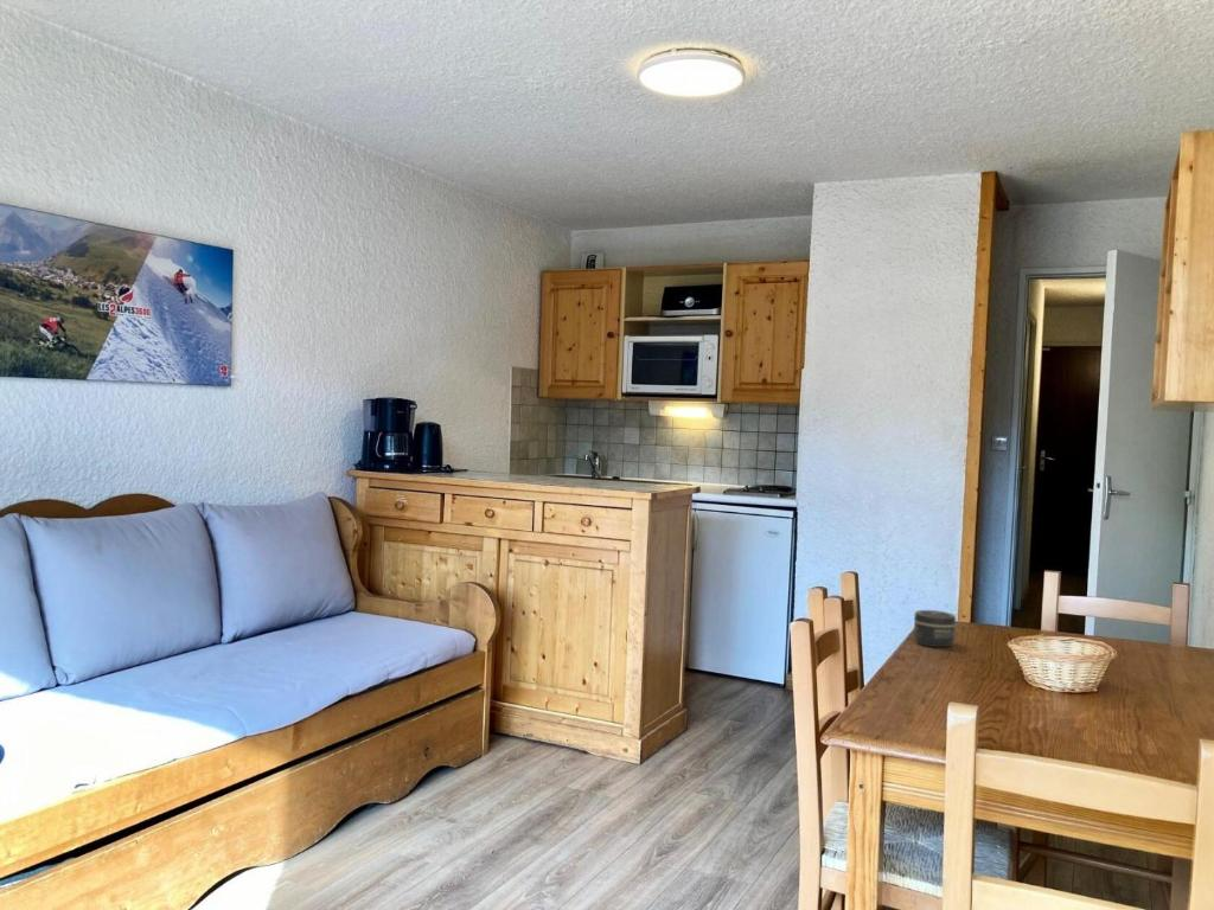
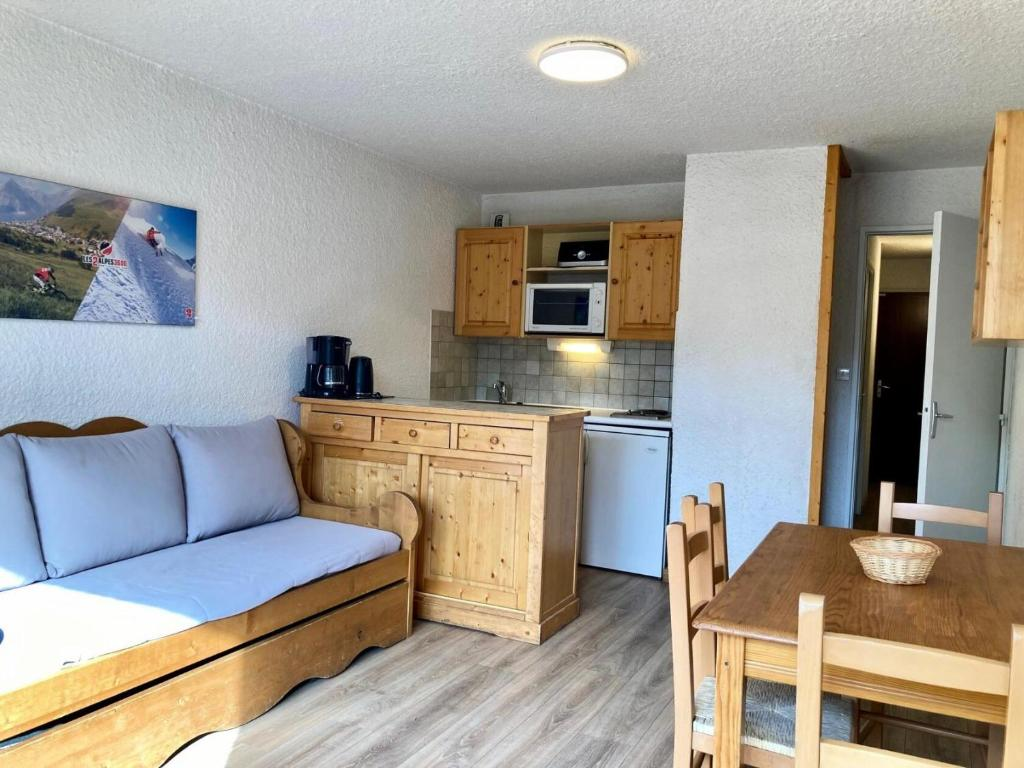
- jar [913,609,957,648]
